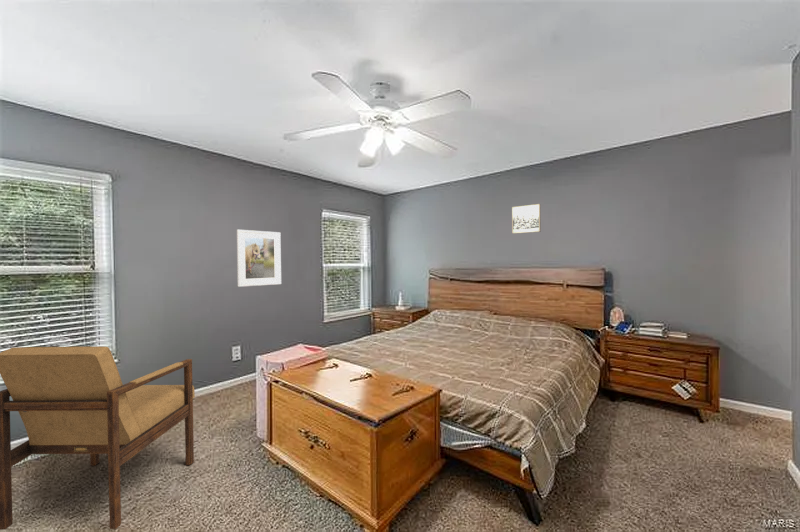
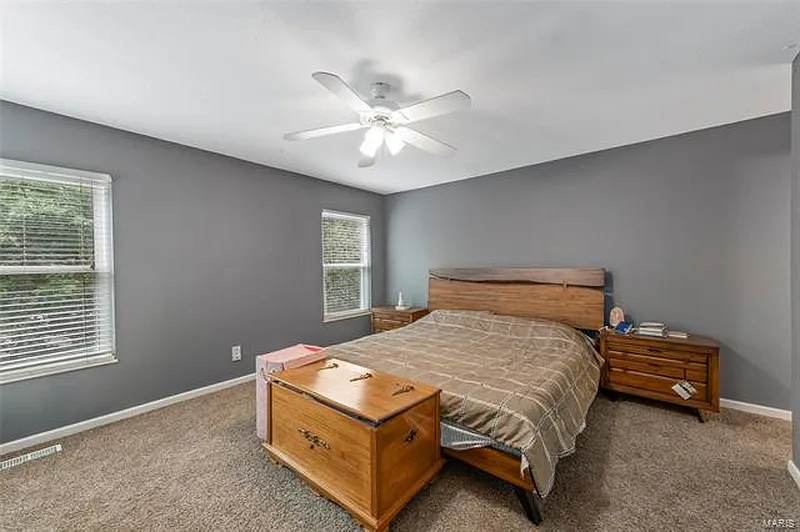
- armchair [0,345,196,531]
- wall art [511,203,542,234]
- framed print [236,229,282,288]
